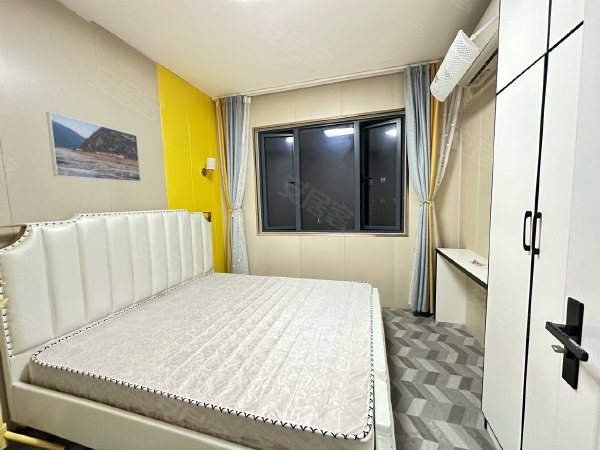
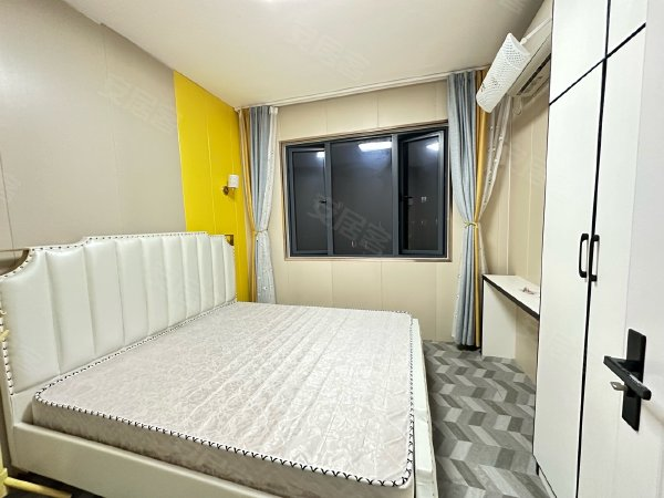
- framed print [45,111,142,183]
